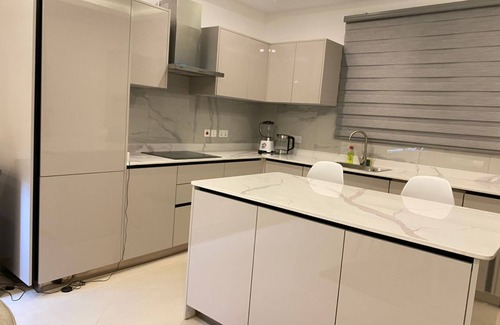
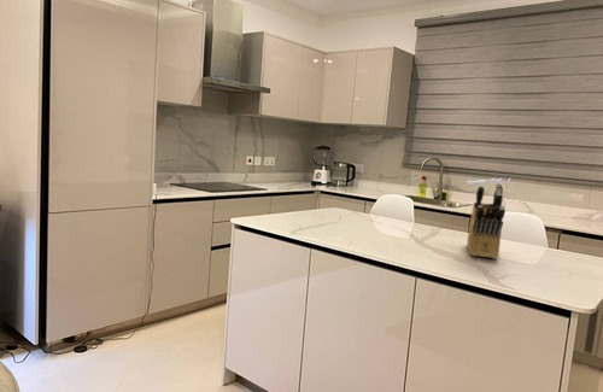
+ knife block [466,182,507,259]
